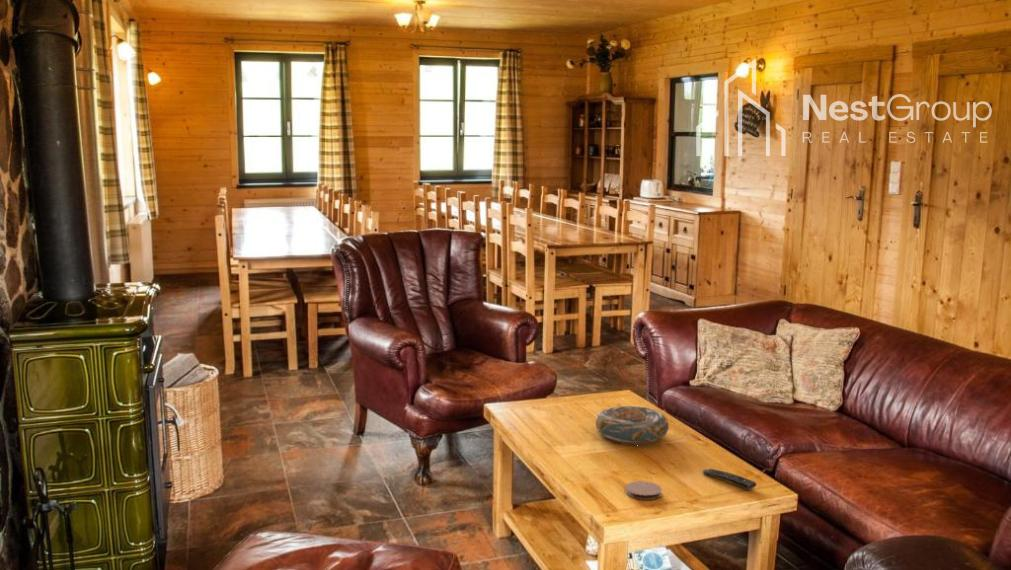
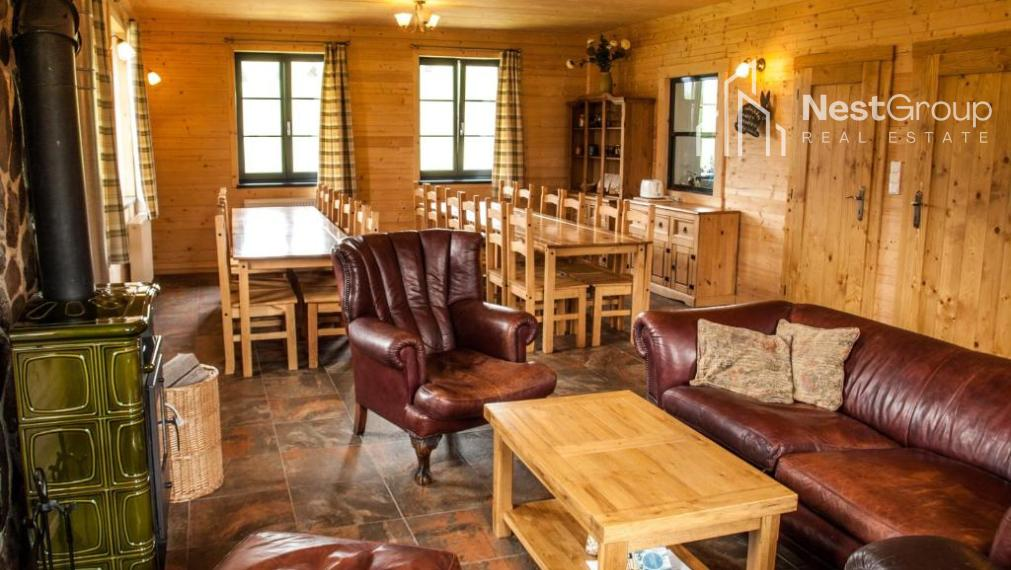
- decorative bowl [594,404,670,445]
- coaster [625,480,663,501]
- remote control [701,468,757,491]
